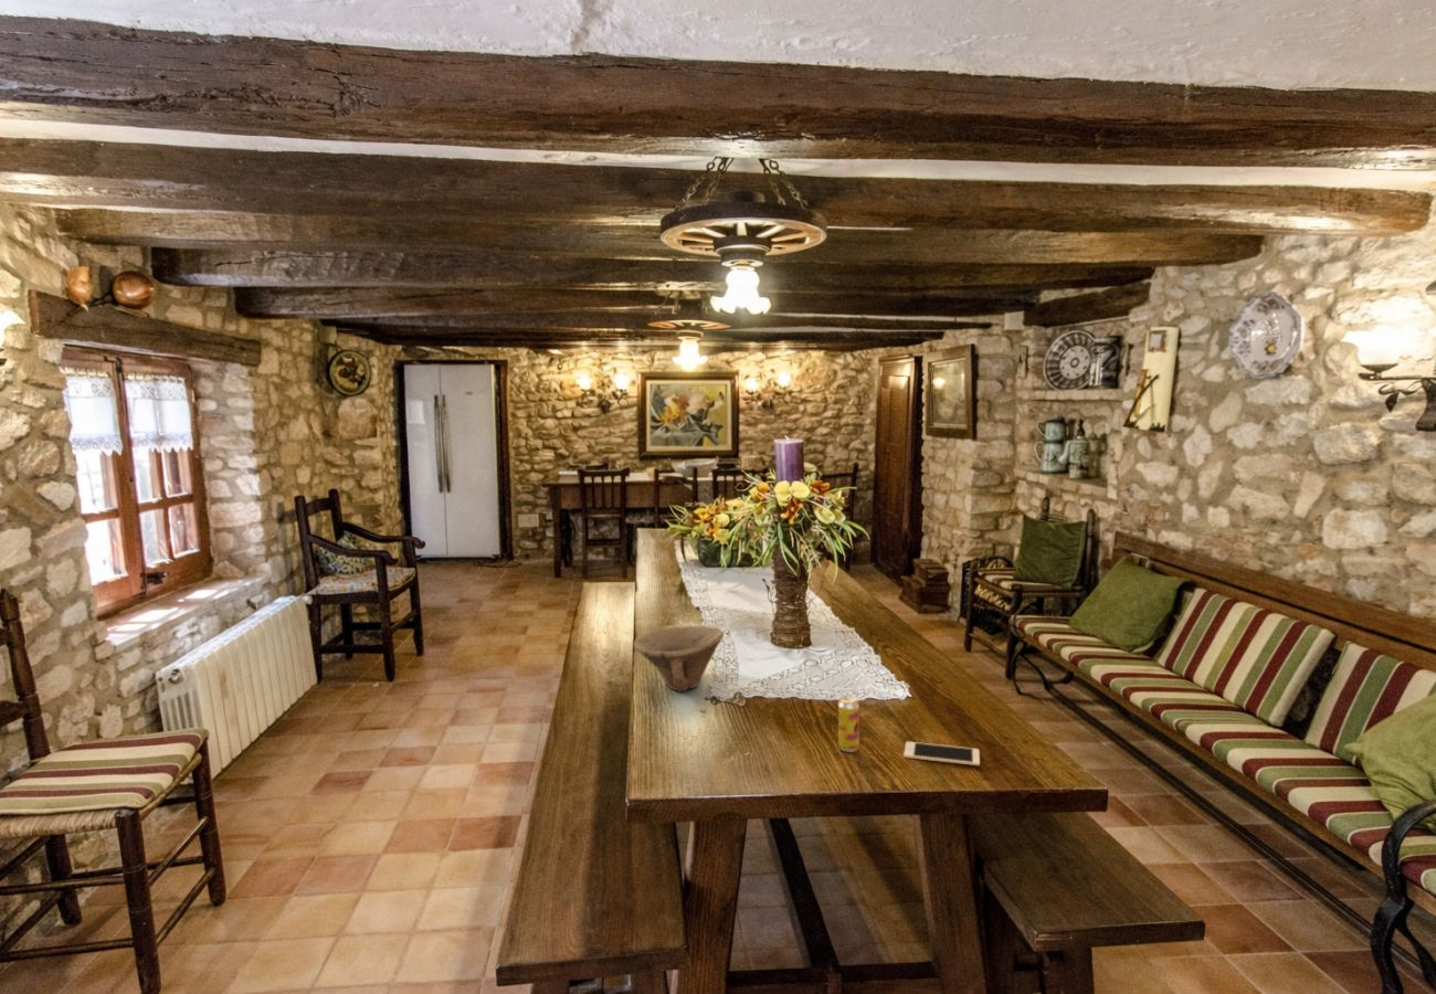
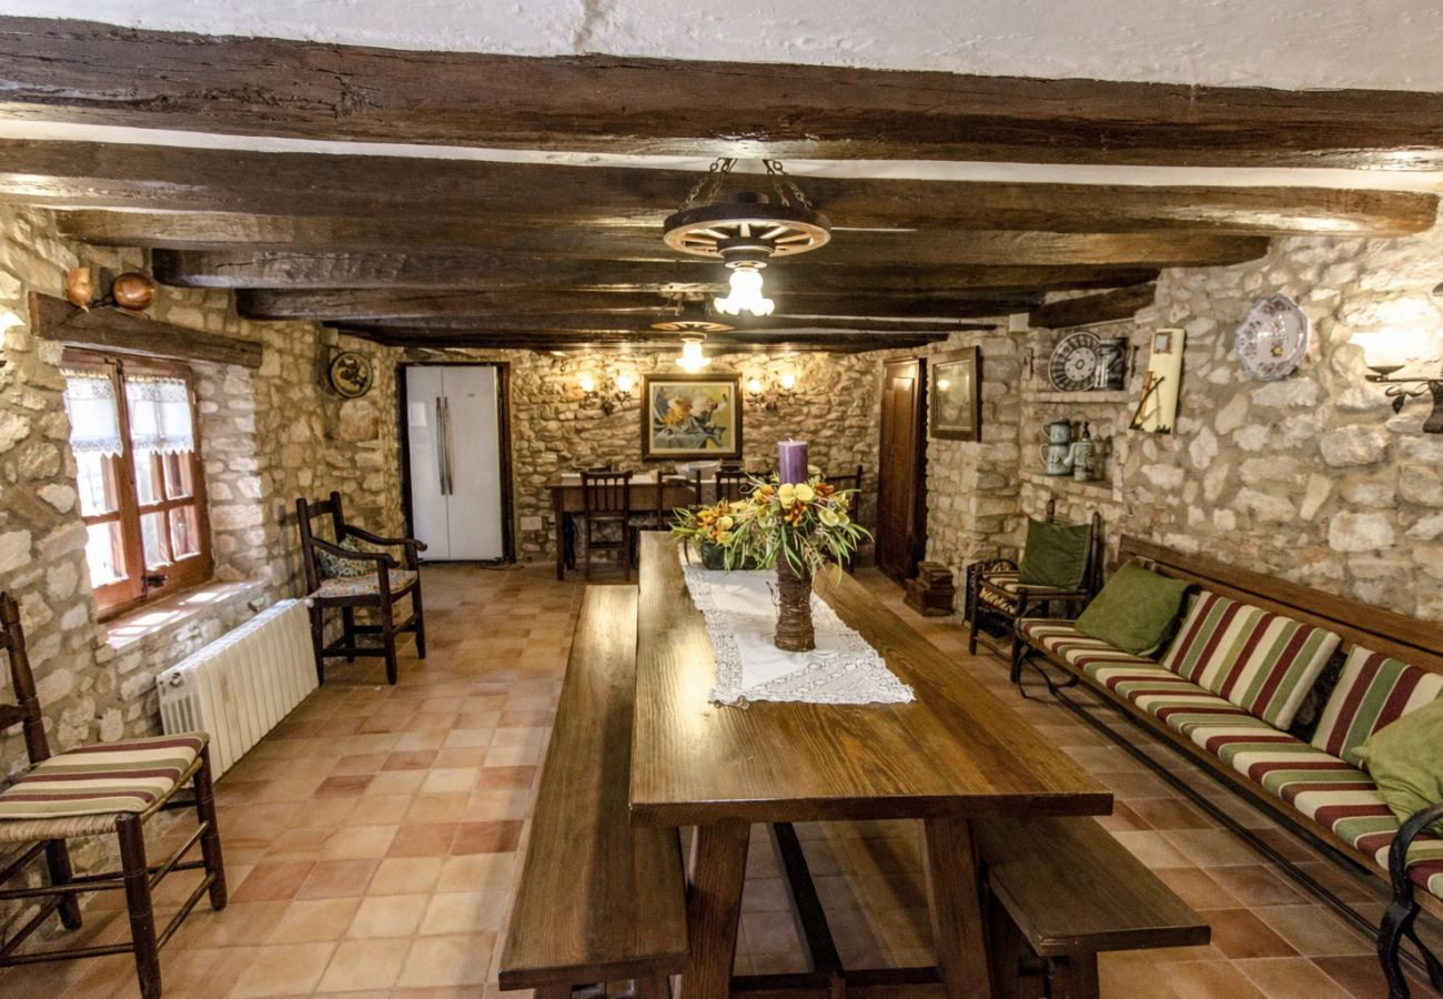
- bowl [632,625,725,694]
- cell phone [902,740,981,766]
- beverage can [836,696,860,753]
